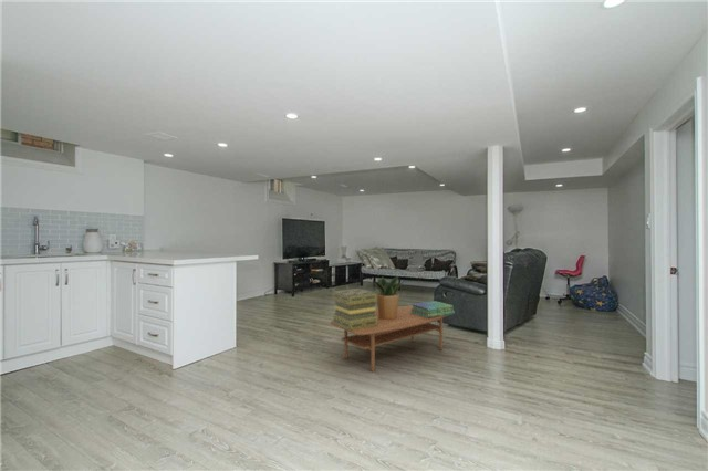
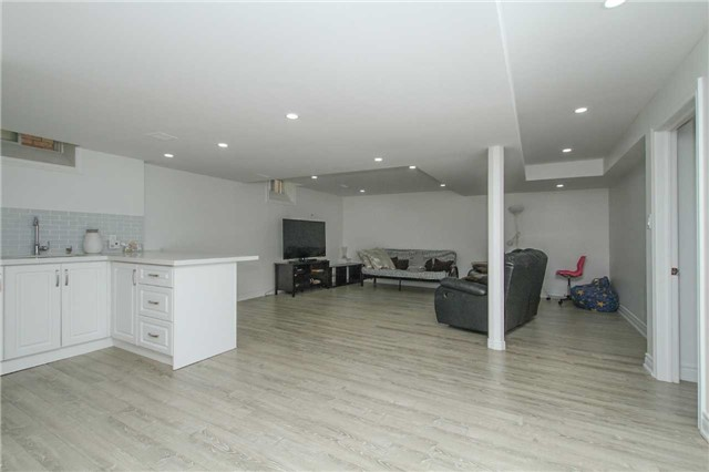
- stack of books [412,300,456,318]
- potted plant [368,274,407,320]
- coffee table [329,304,449,373]
- decorative box [332,287,378,331]
